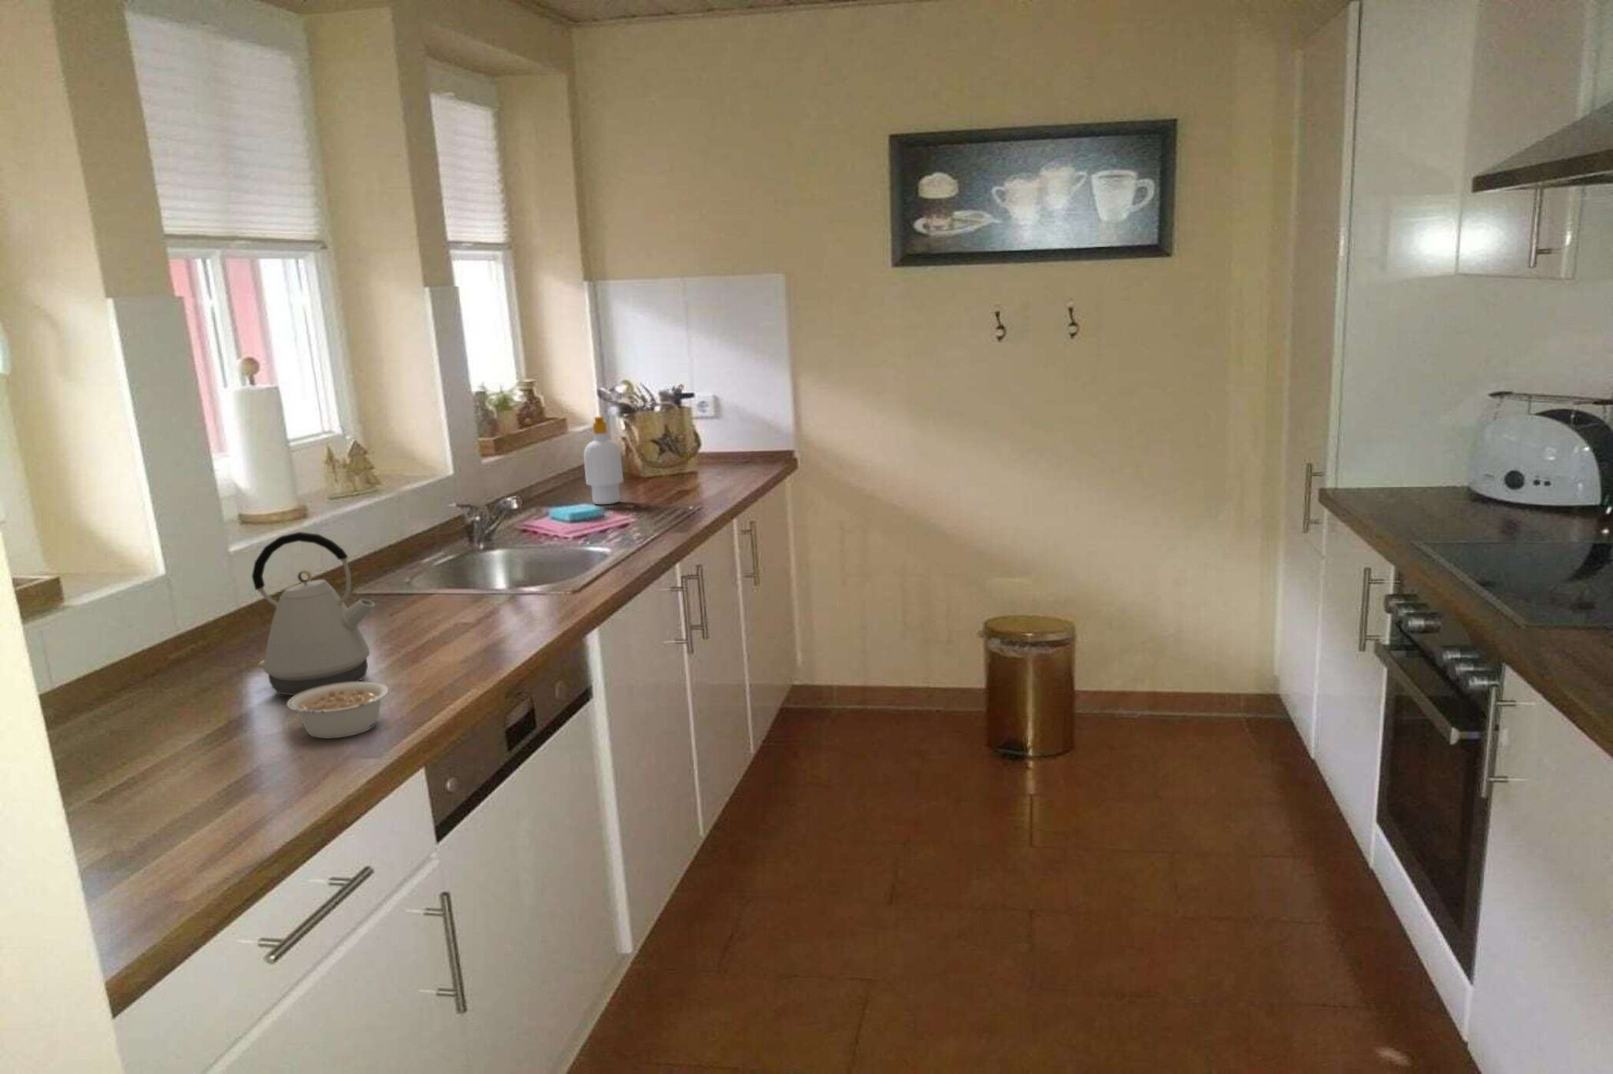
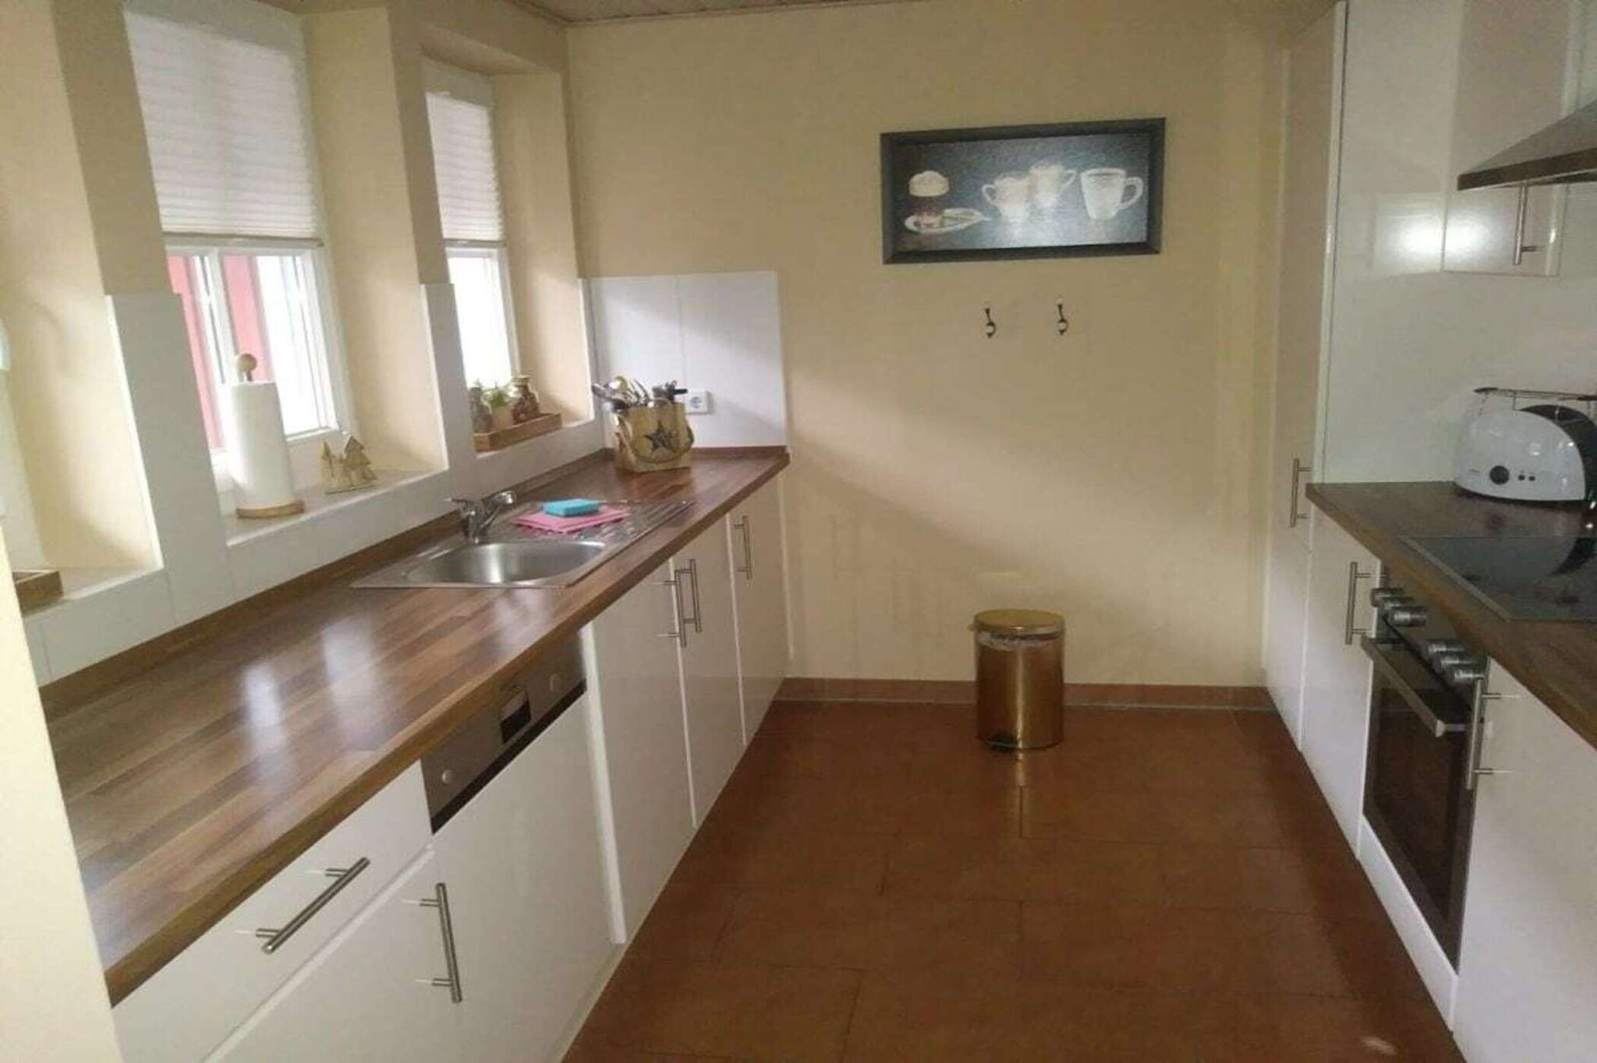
- legume [285,681,389,740]
- kettle [251,531,375,696]
- soap bottle [583,416,624,505]
